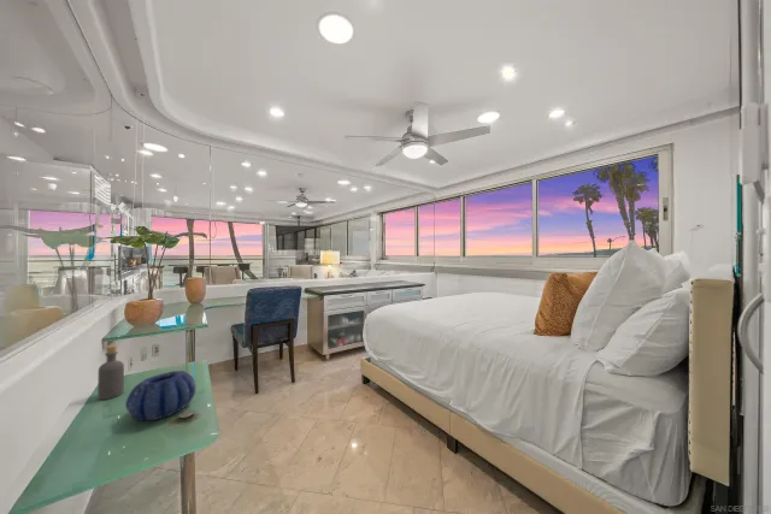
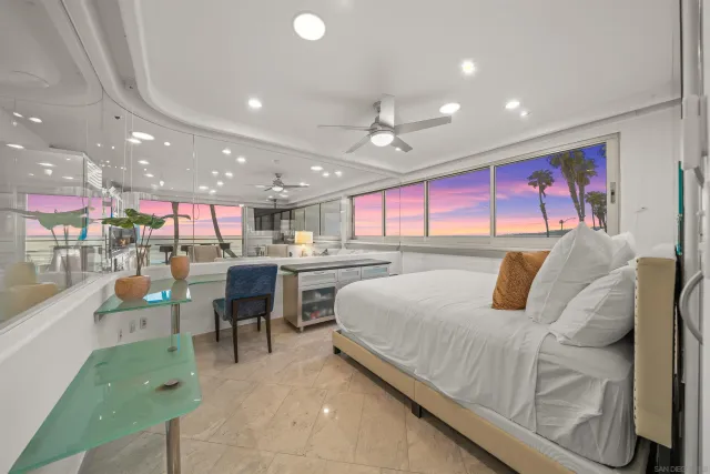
- bottle [98,344,125,401]
- decorative bowl [124,370,198,421]
